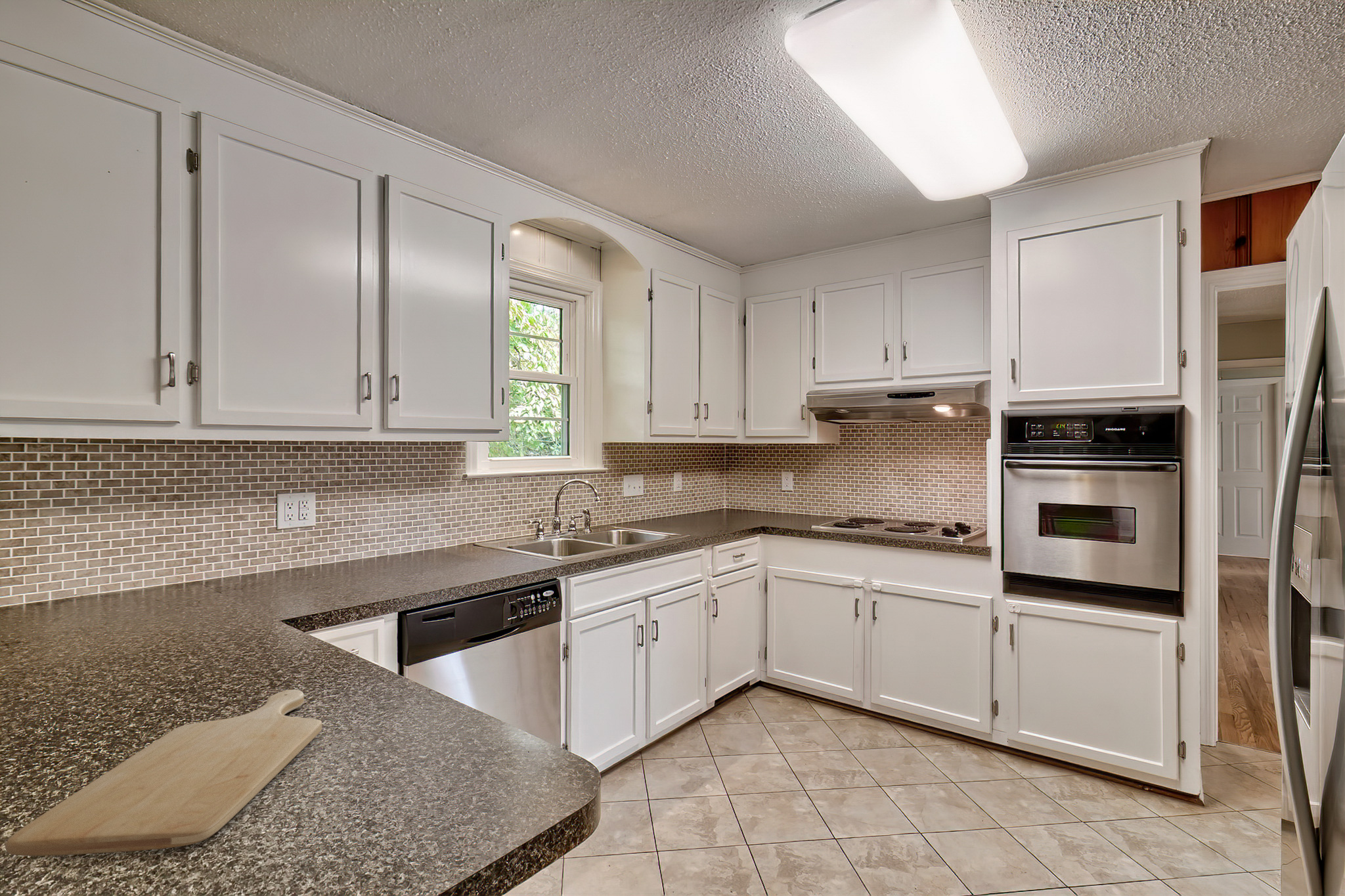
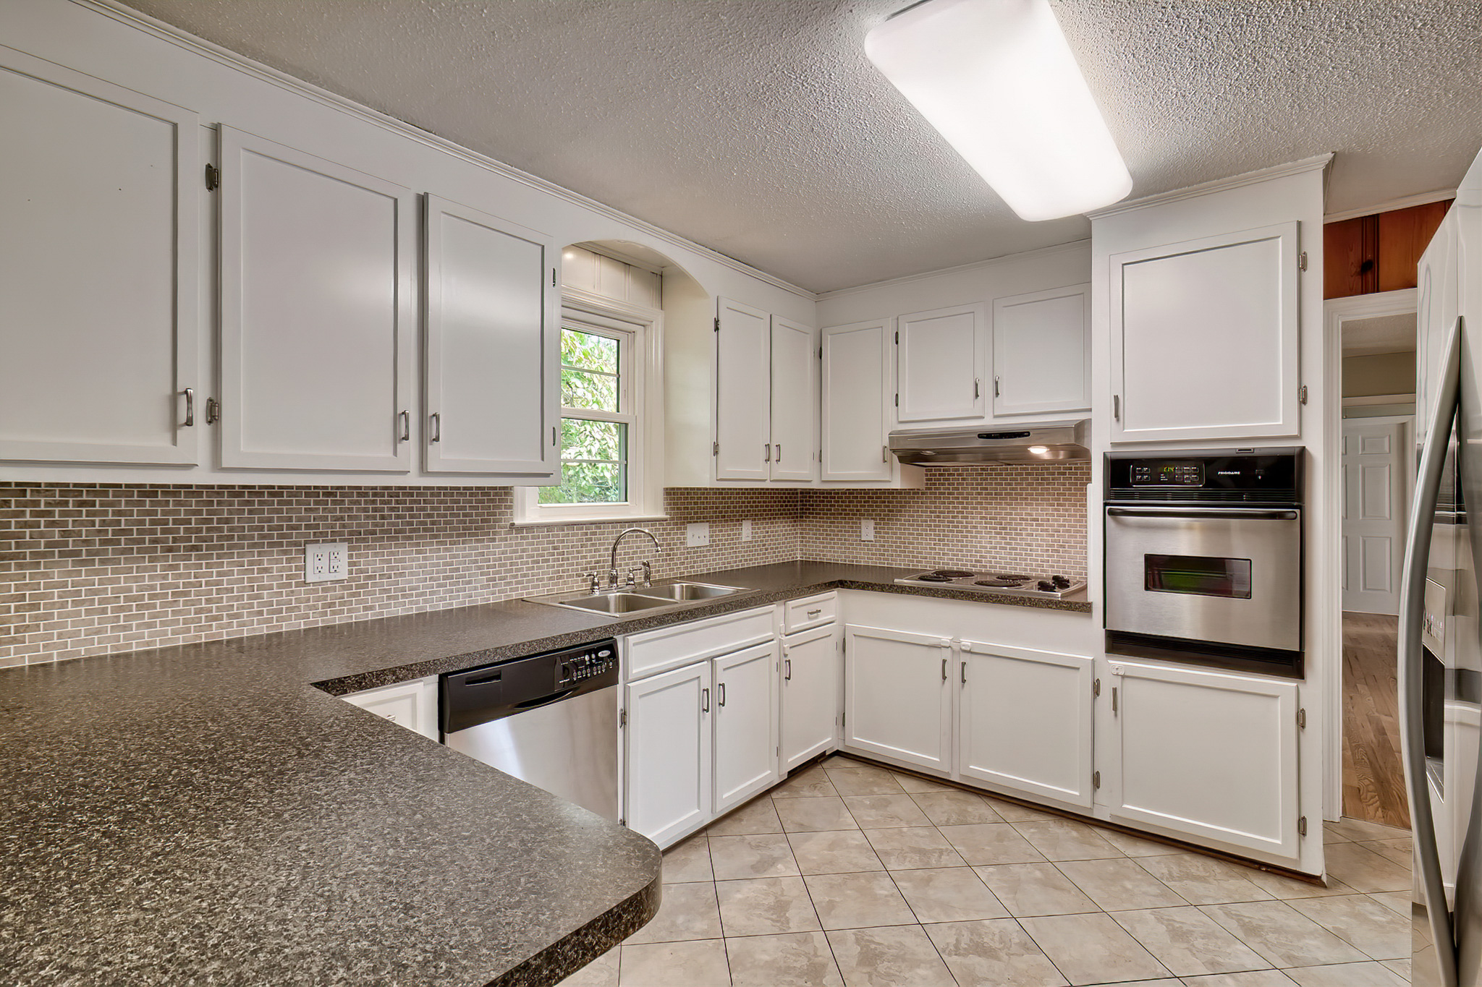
- chopping board [5,689,322,857]
